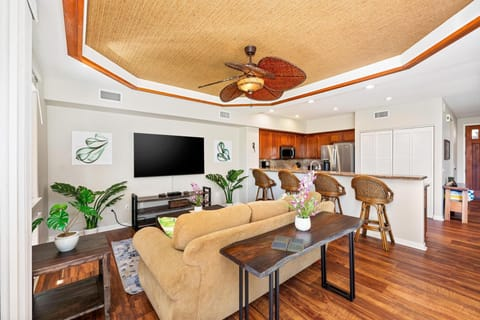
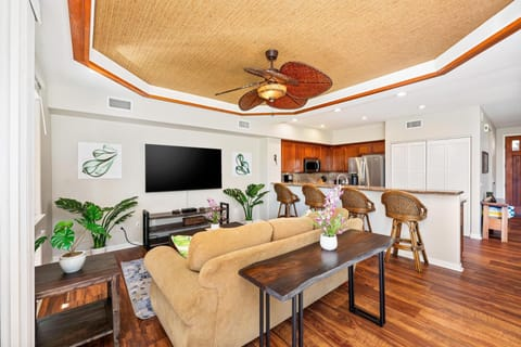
- drink coaster [270,235,306,254]
